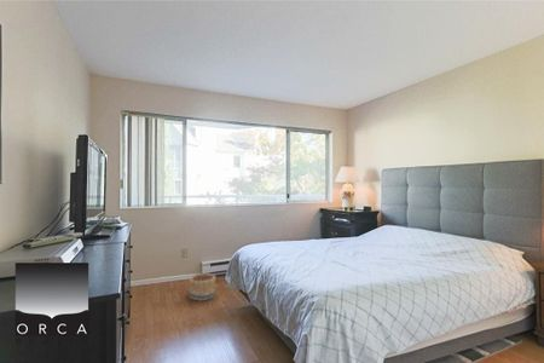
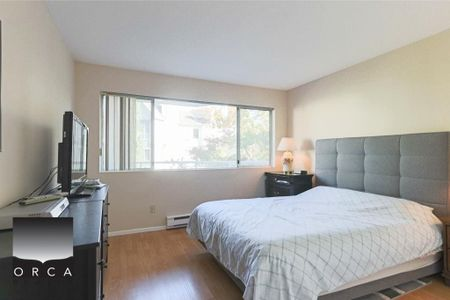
- basket [187,272,216,301]
